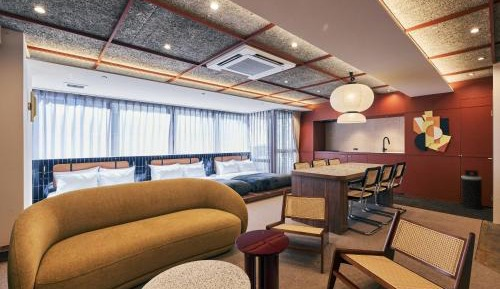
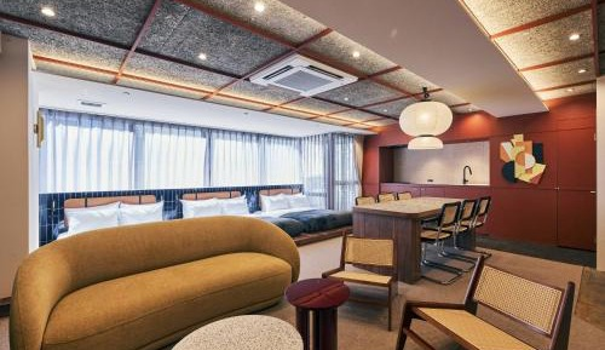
- trash can [461,169,483,210]
